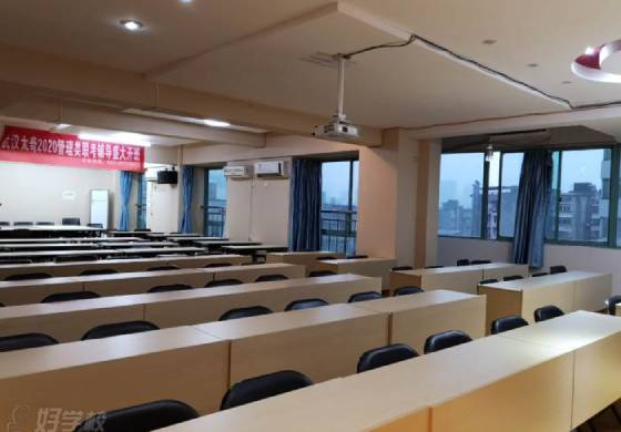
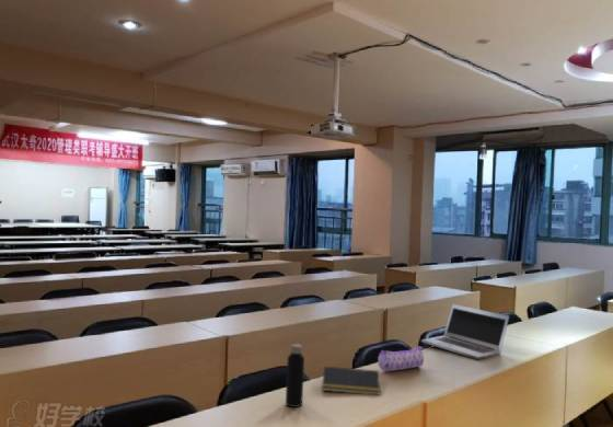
+ laptop [420,303,510,360]
+ notepad [321,366,381,395]
+ pencil case [377,346,425,372]
+ water bottle [285,338,305,408]
